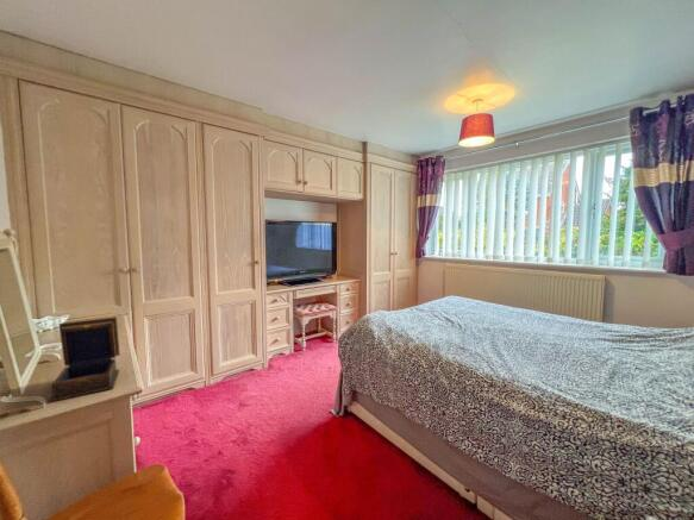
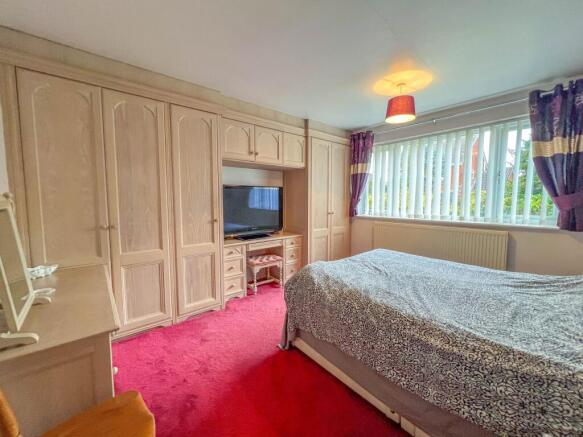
- jewelry box [46,315,121,403]
